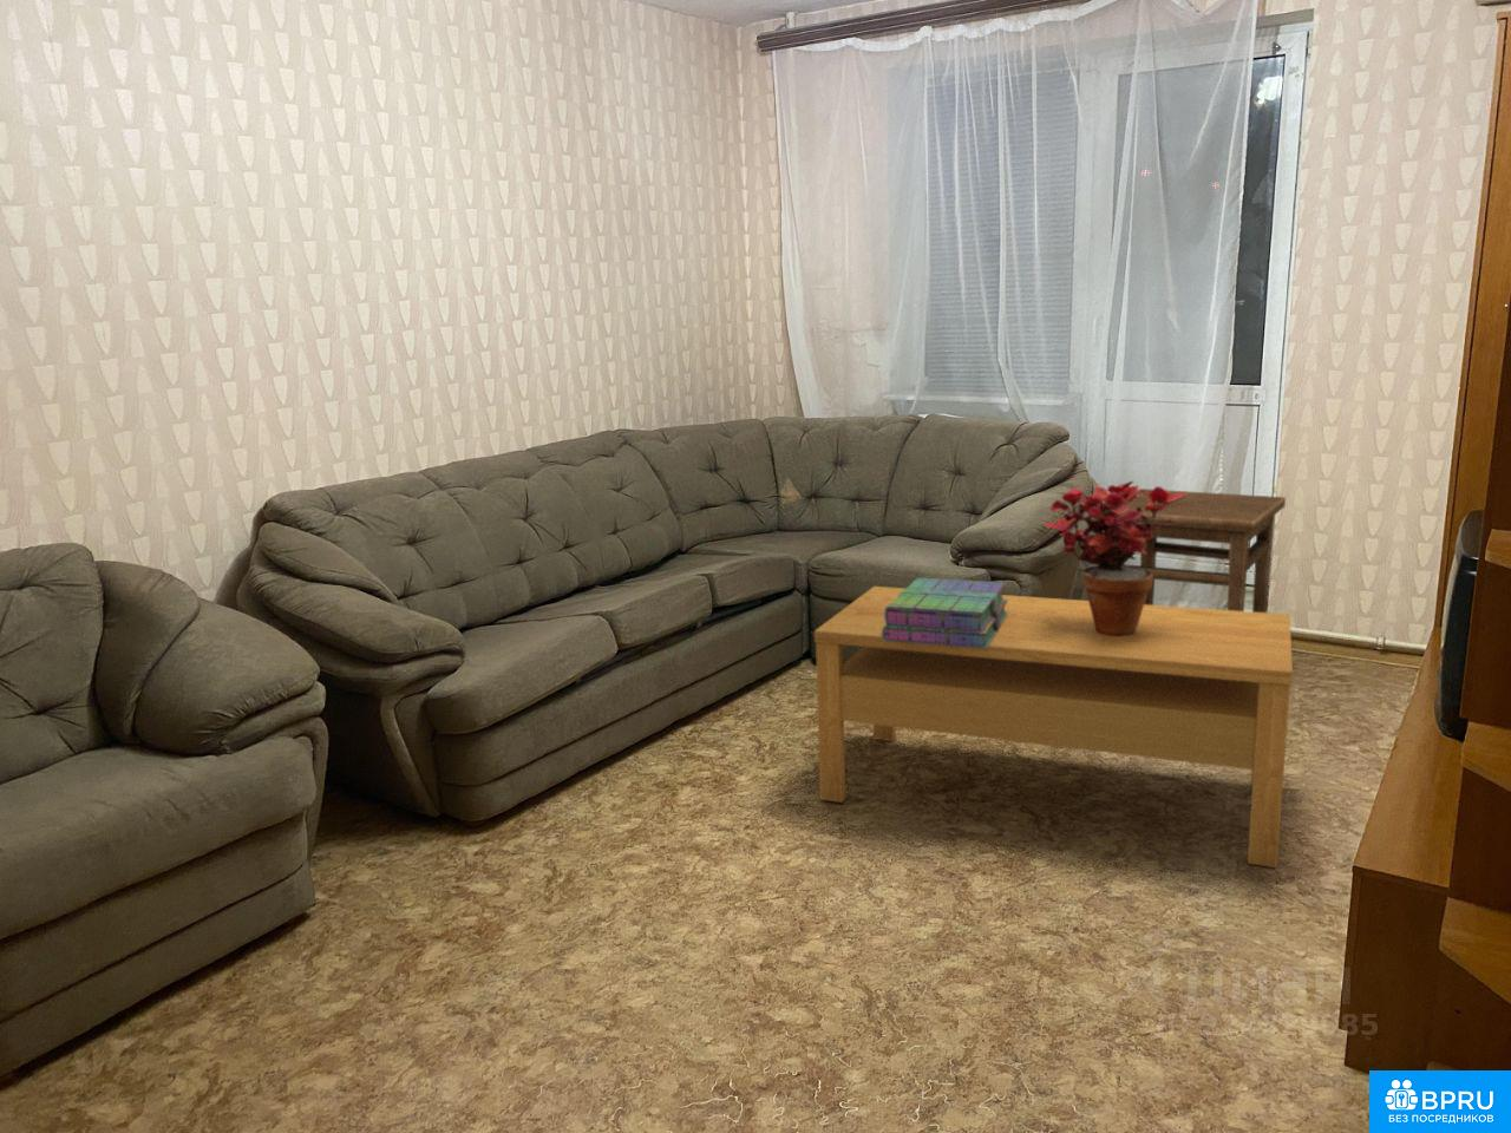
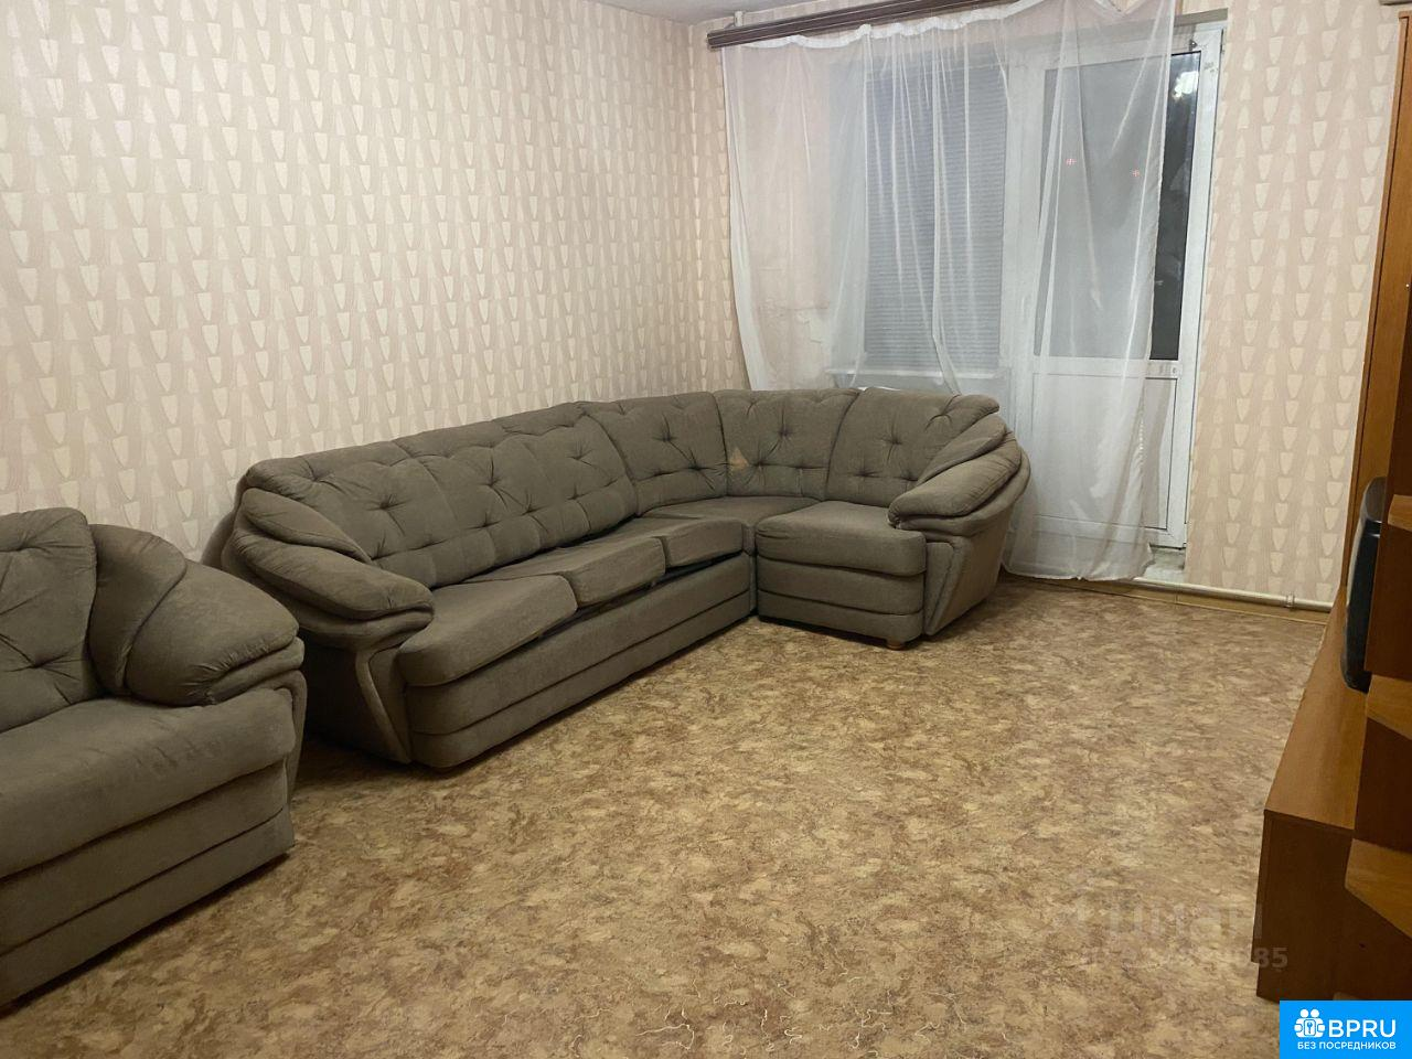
- potted plant [1043,481,1187,637]
- coffee table [814,586,1293,869]
- side table [1096,488,1286,613]
- stack of books [882,577,1008,647]
